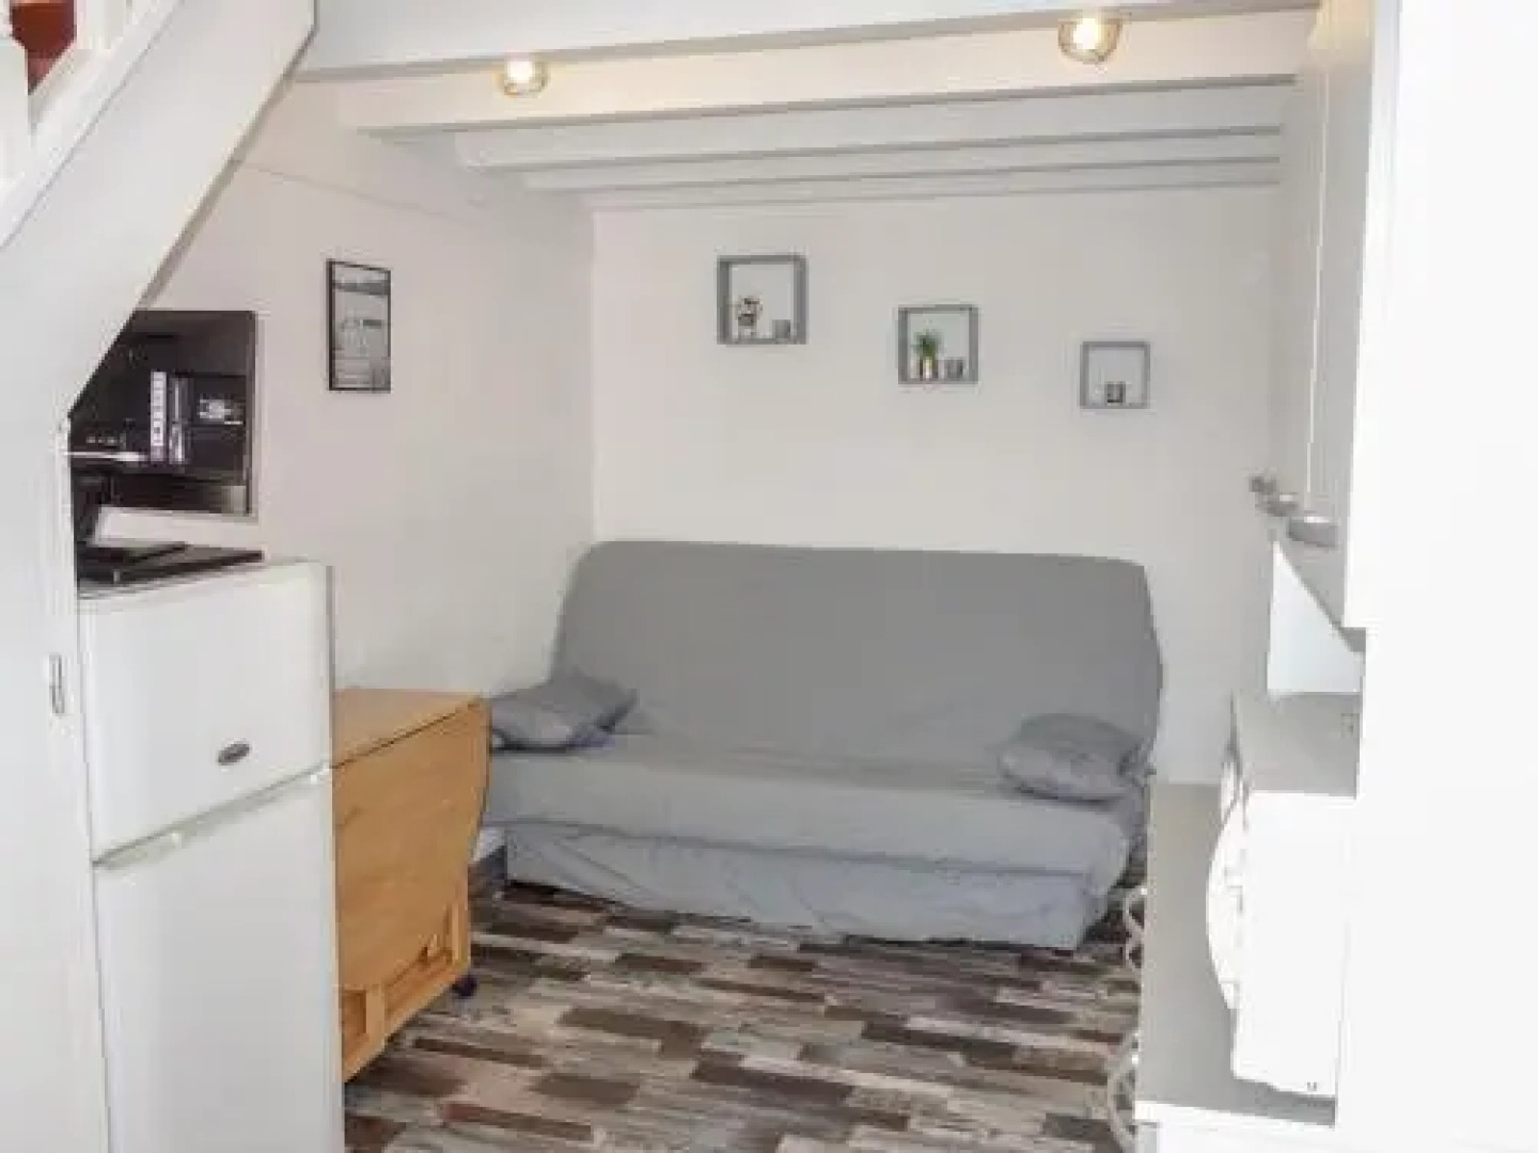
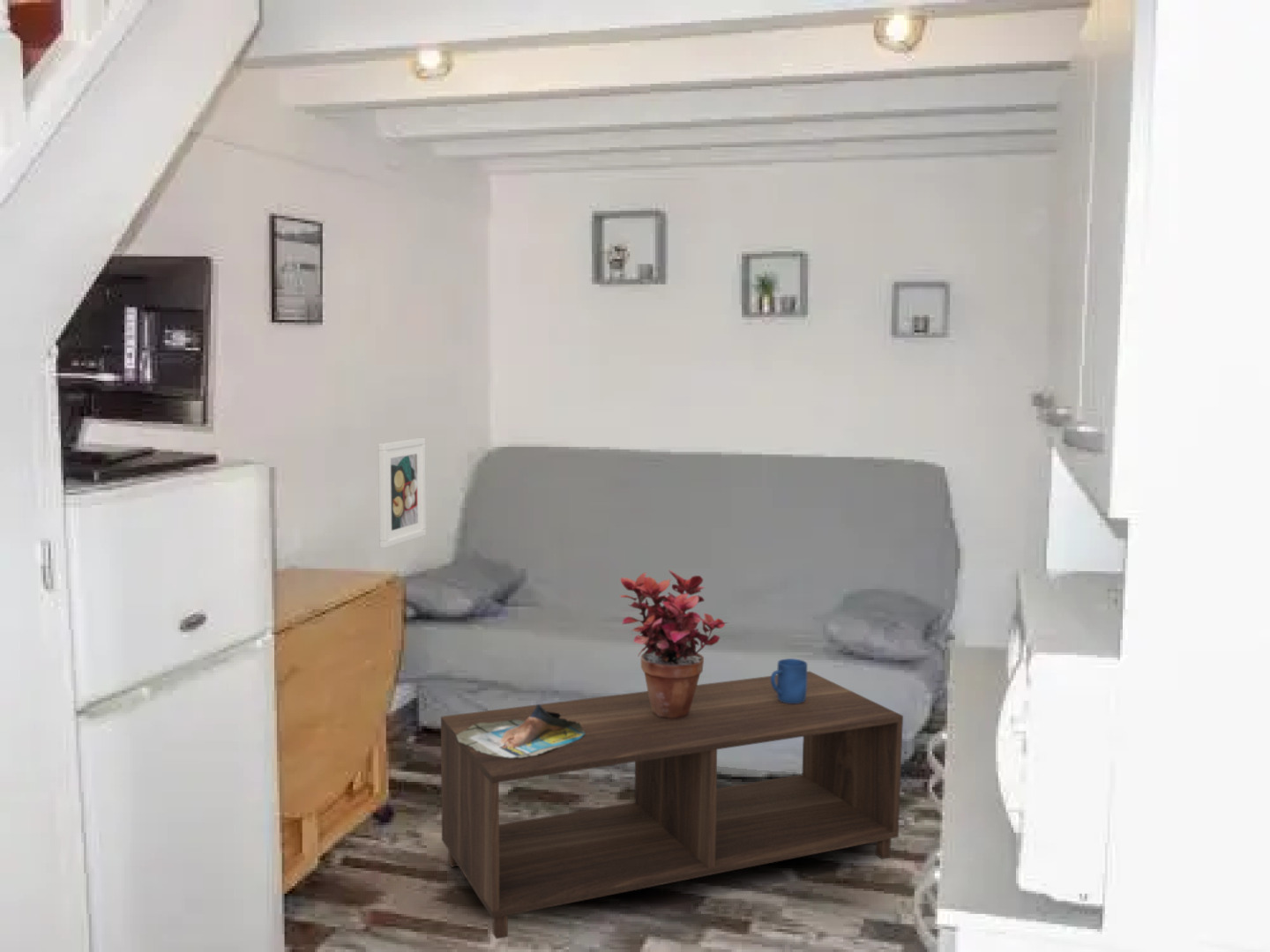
+ potted plant [619,569,728,718]
+ magazine [456,703,585,758]
+ coffee table [440,670,904,940]
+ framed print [377,437,427,549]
+ mug [770,658,808,703]
